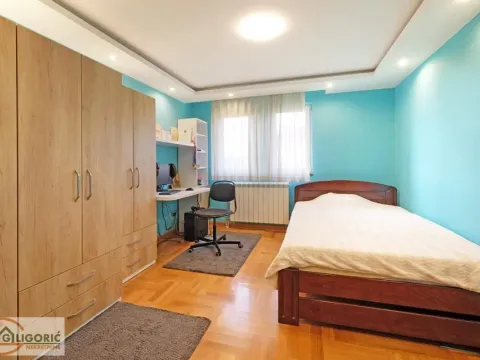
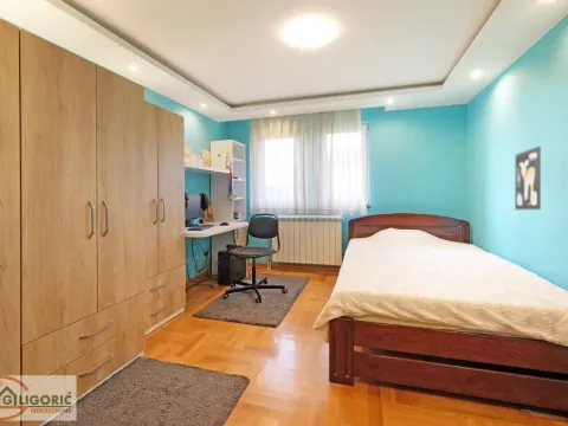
+ wall art [514,144,542,211]
